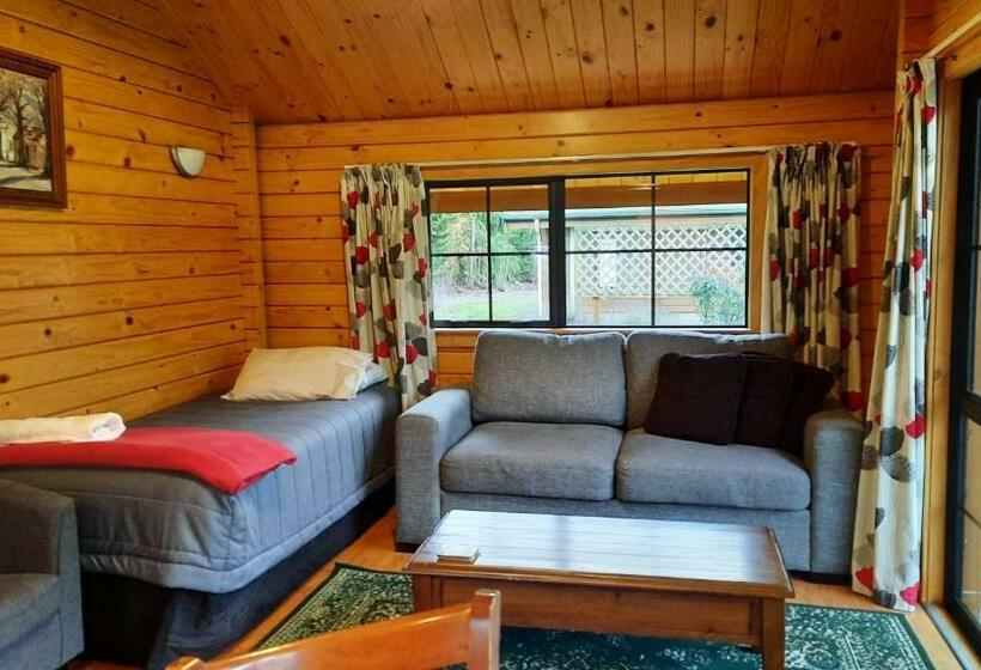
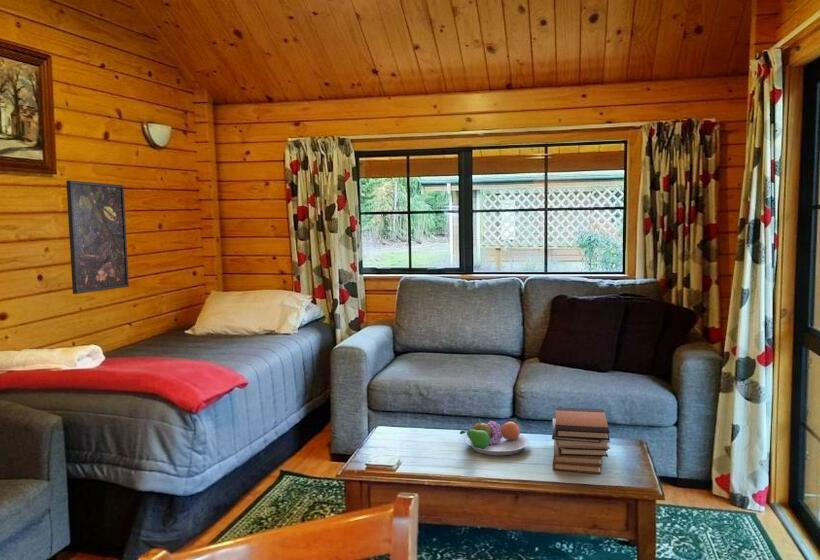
+ book stack [551,406,611,475]
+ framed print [65,179,130,295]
+ fruit bowl [459,417,530,456]
